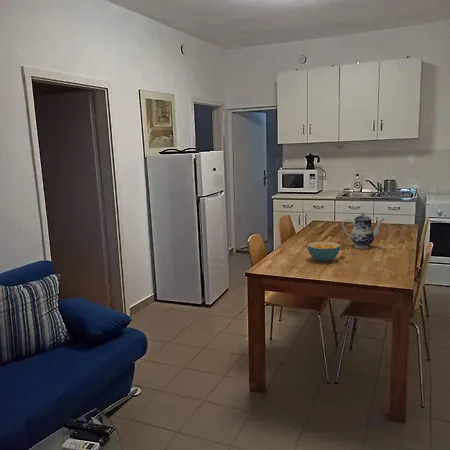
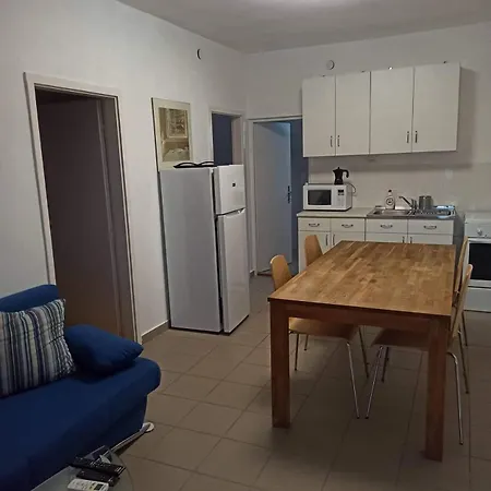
- cereal bowl [307,241,341,263]
- teapot [341,210,386,250]
